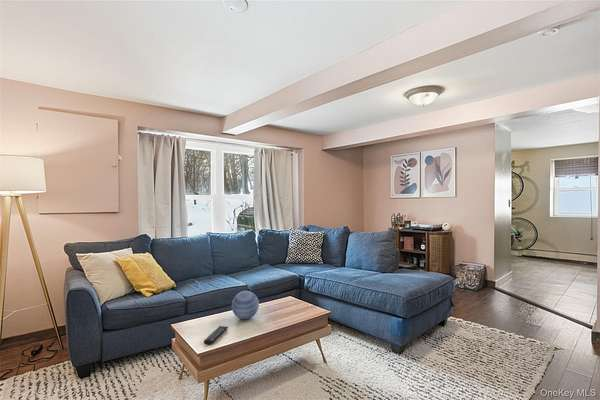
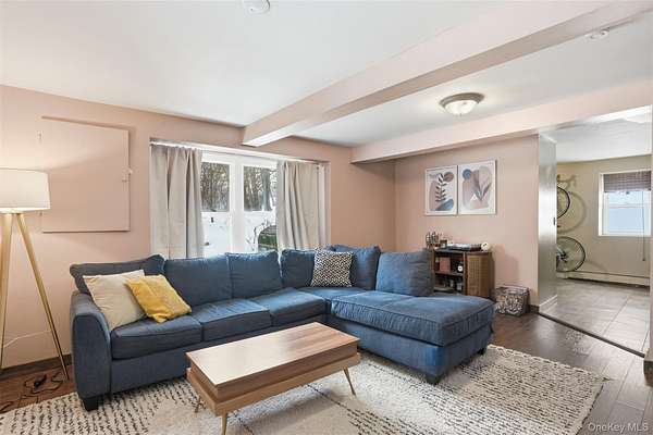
- remote control [203,325,229,346]
- decorative ball [231,290,260,320]
